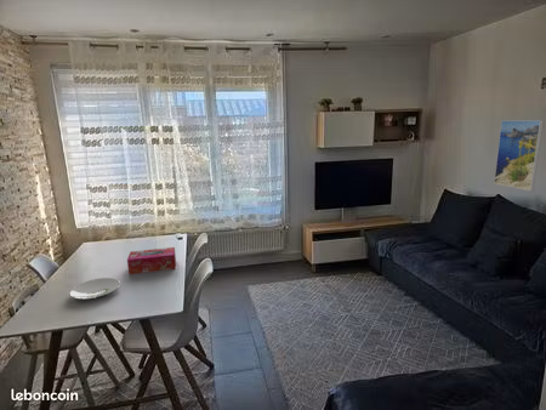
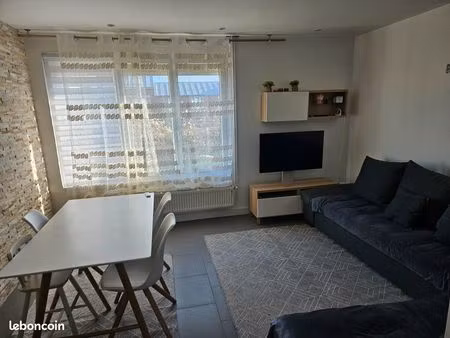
- tissue box [126,246,177,275]
- plate [68,277,121,301]
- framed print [493,119,545,192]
